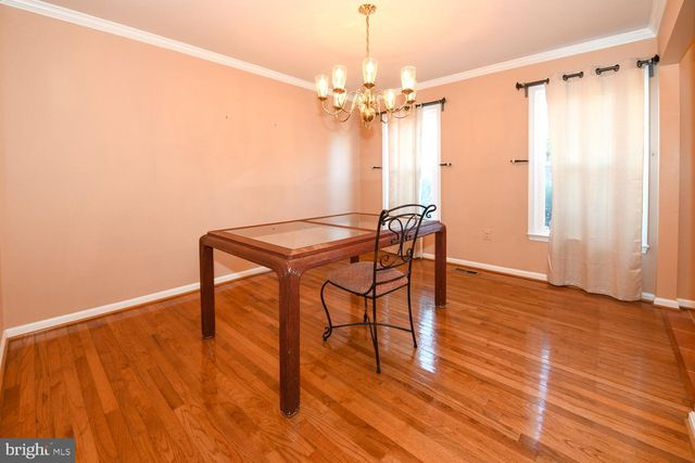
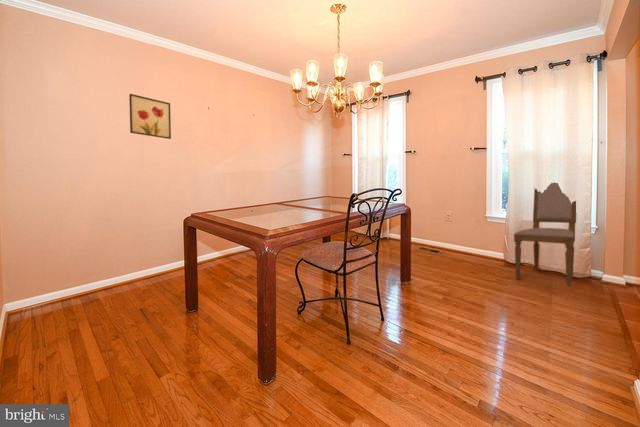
+ dining chair [513,181,577,288]
+ wall art [128,93,172,140]
